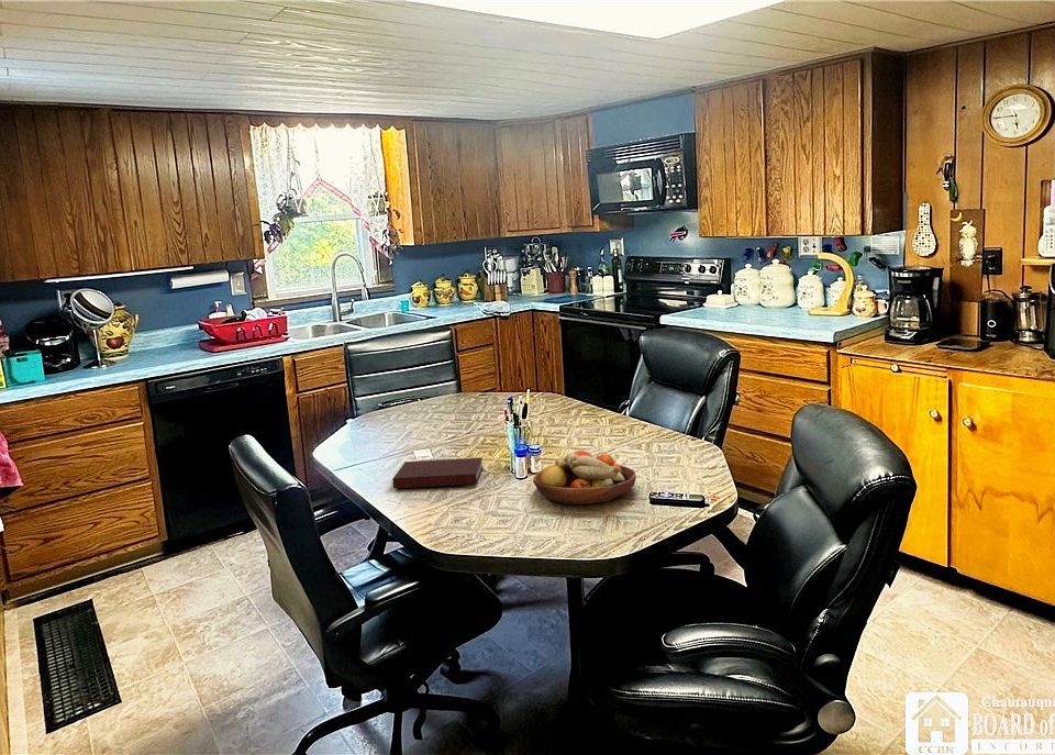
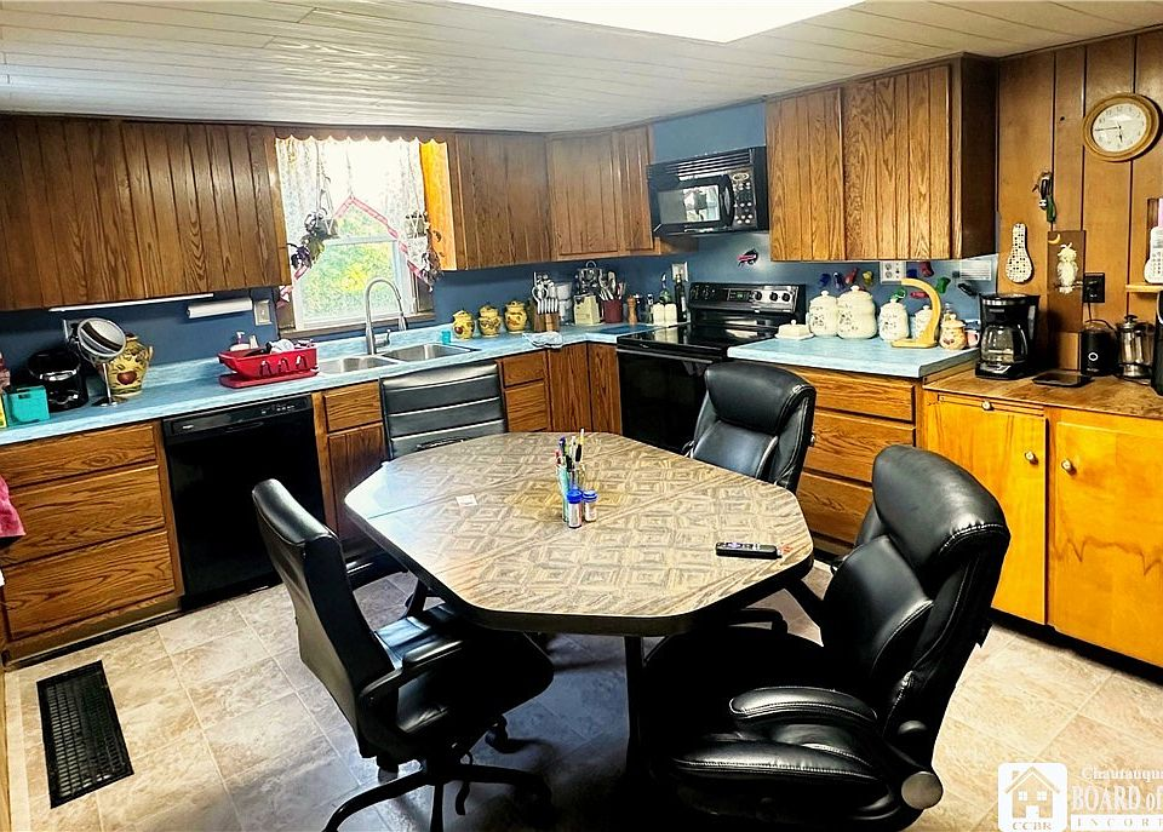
- notebook [391,456,484,489]
- fruit bowl [532,449,637,506]
